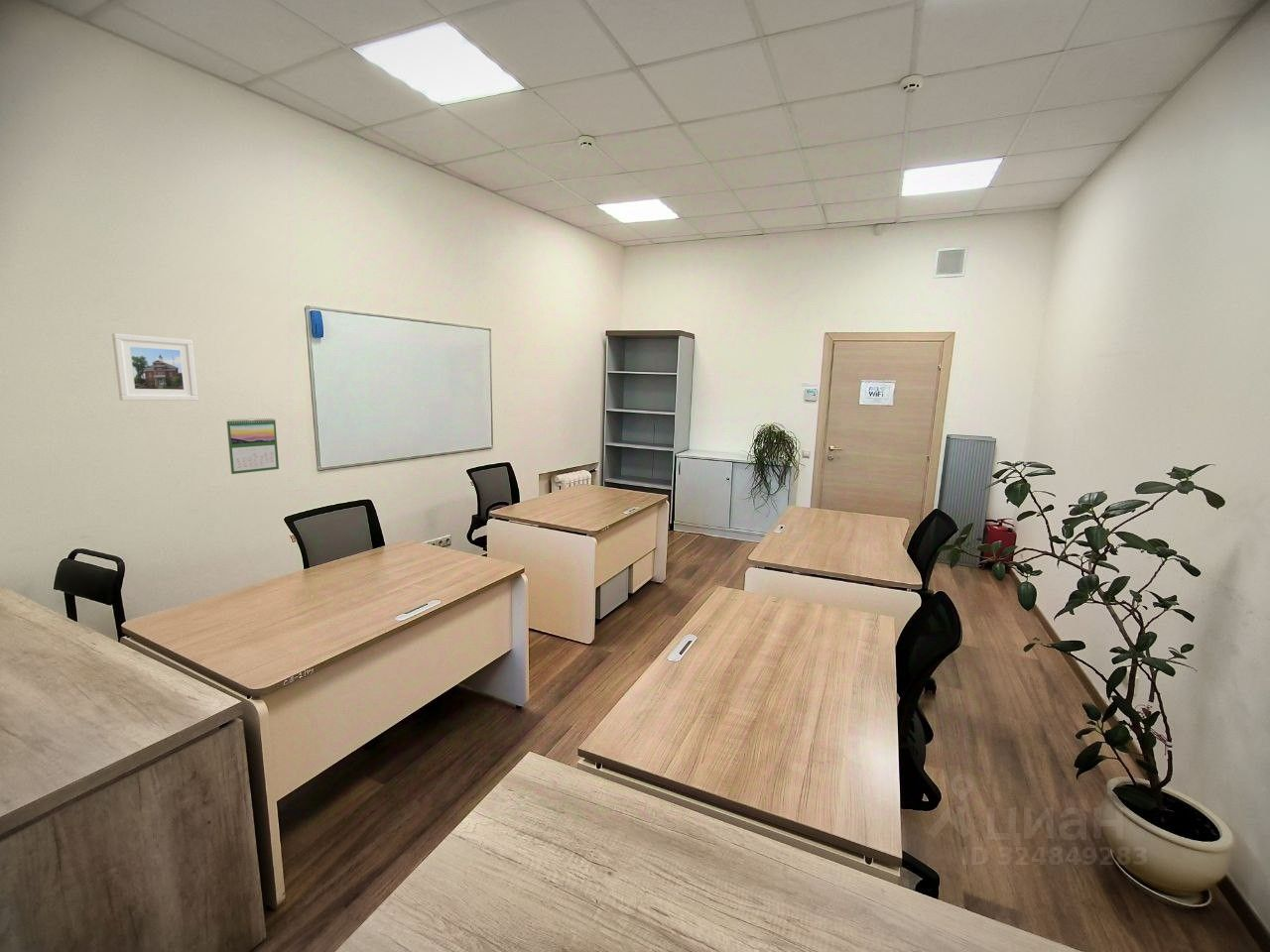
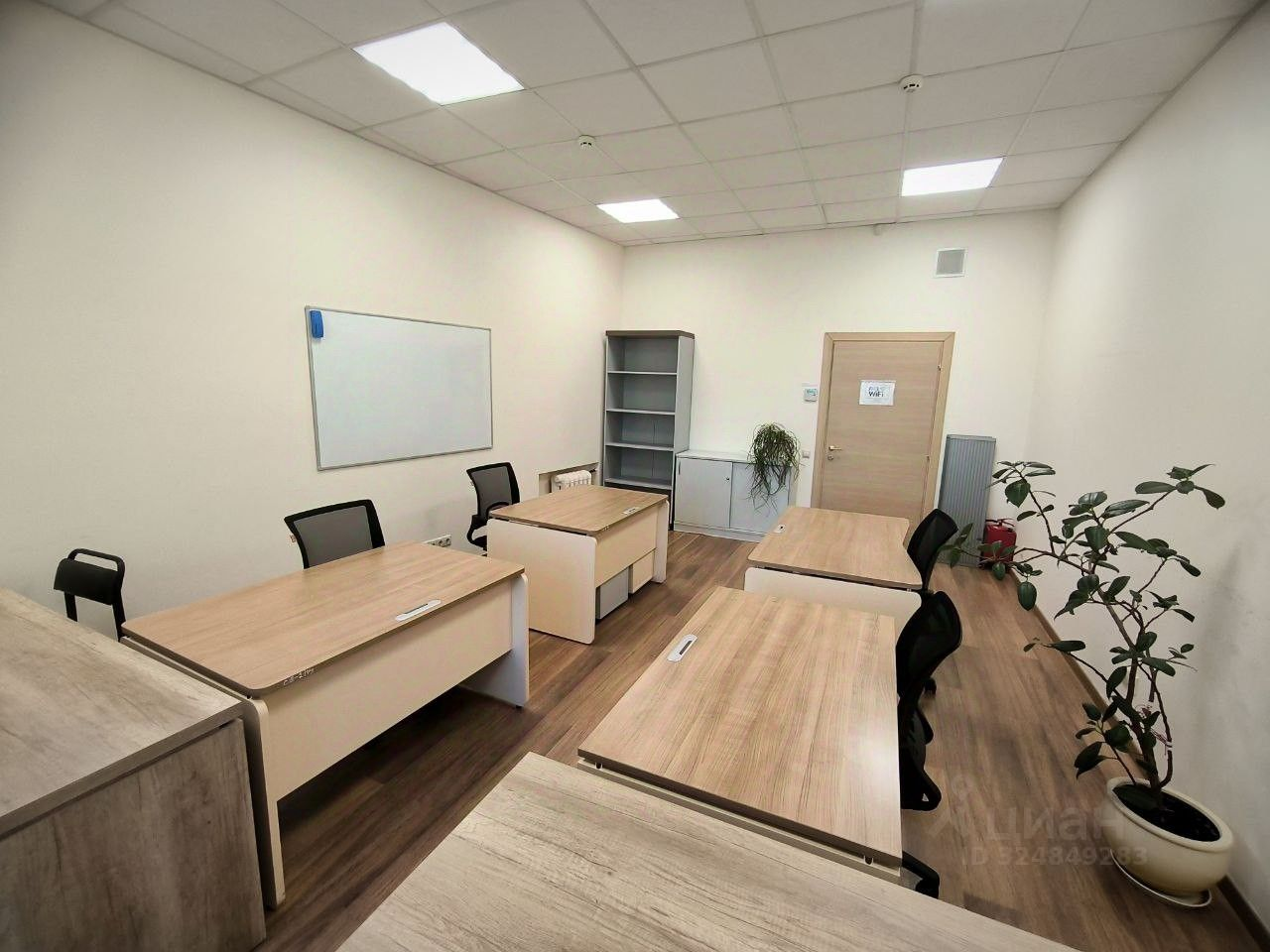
- calendar [226,417,280,475]
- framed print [111,332,198,402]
